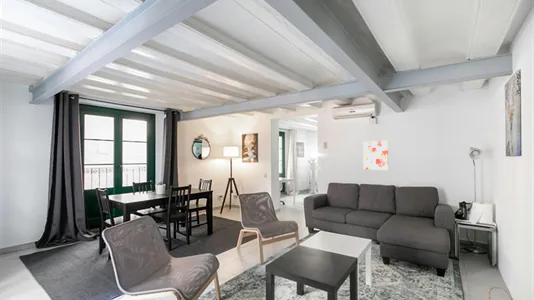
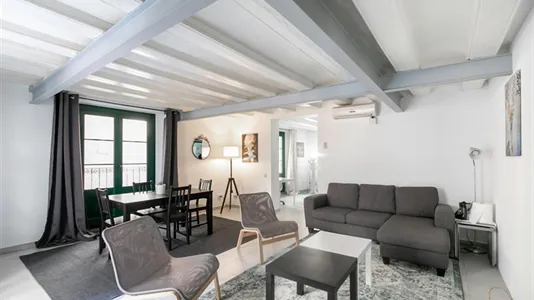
- wall art [362,140,389,171]
